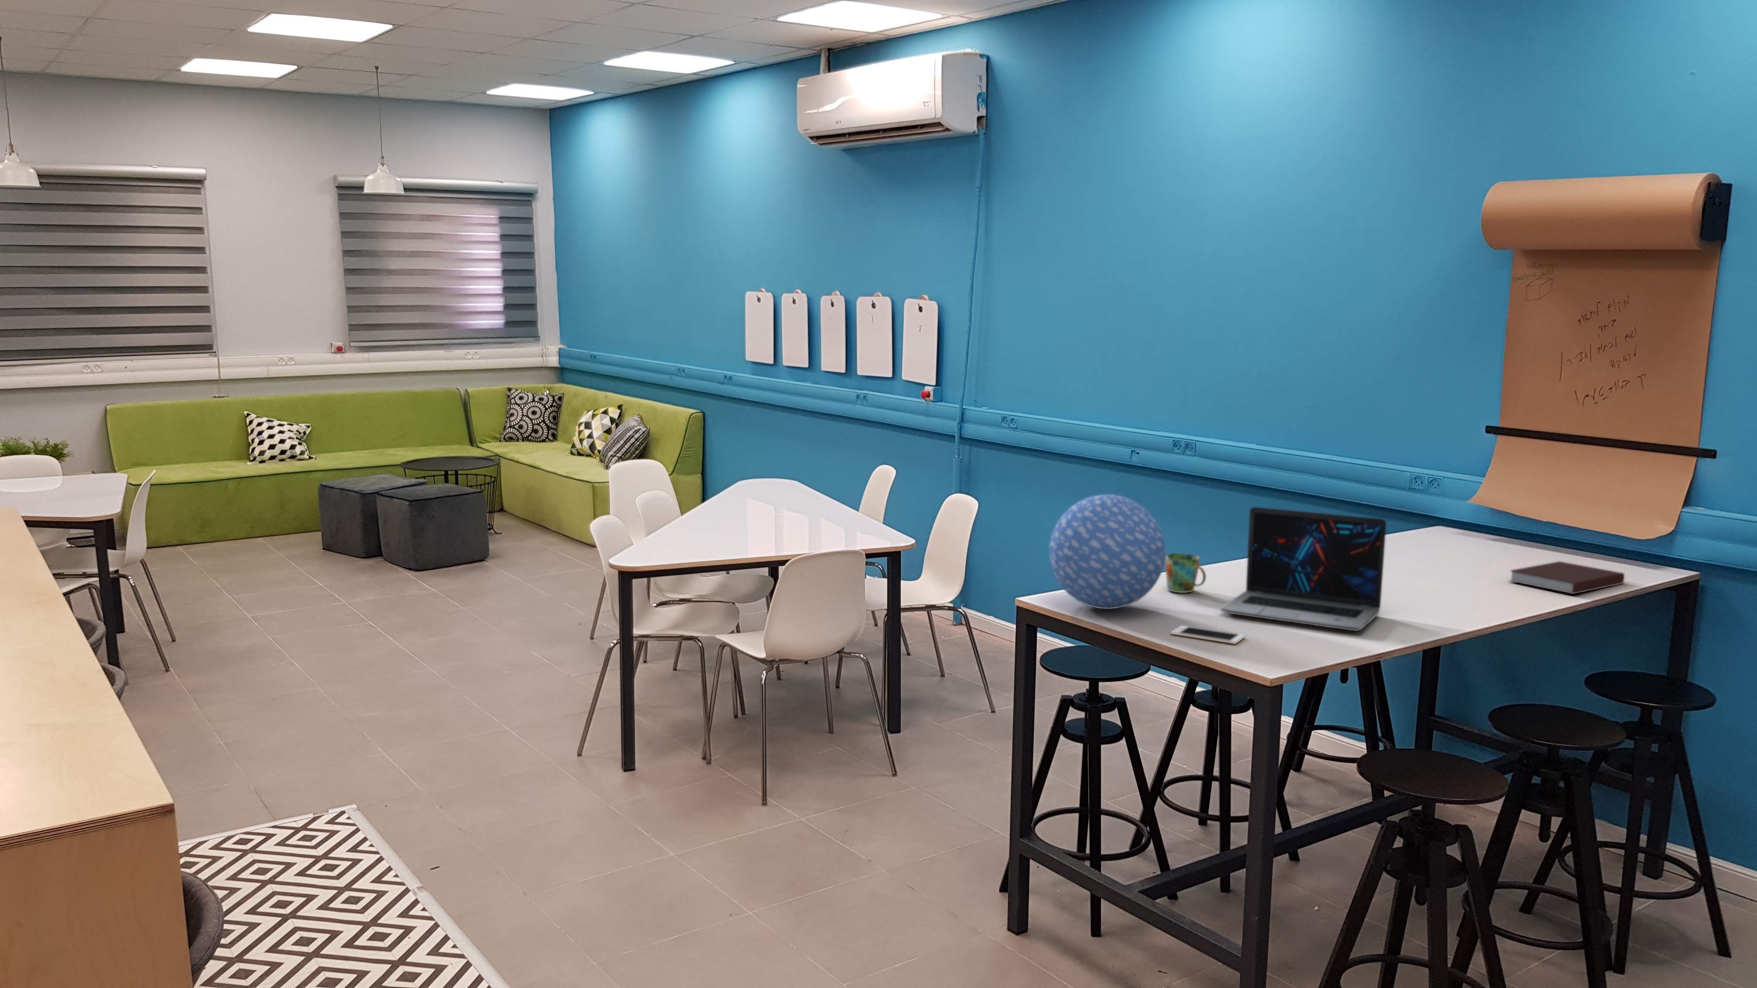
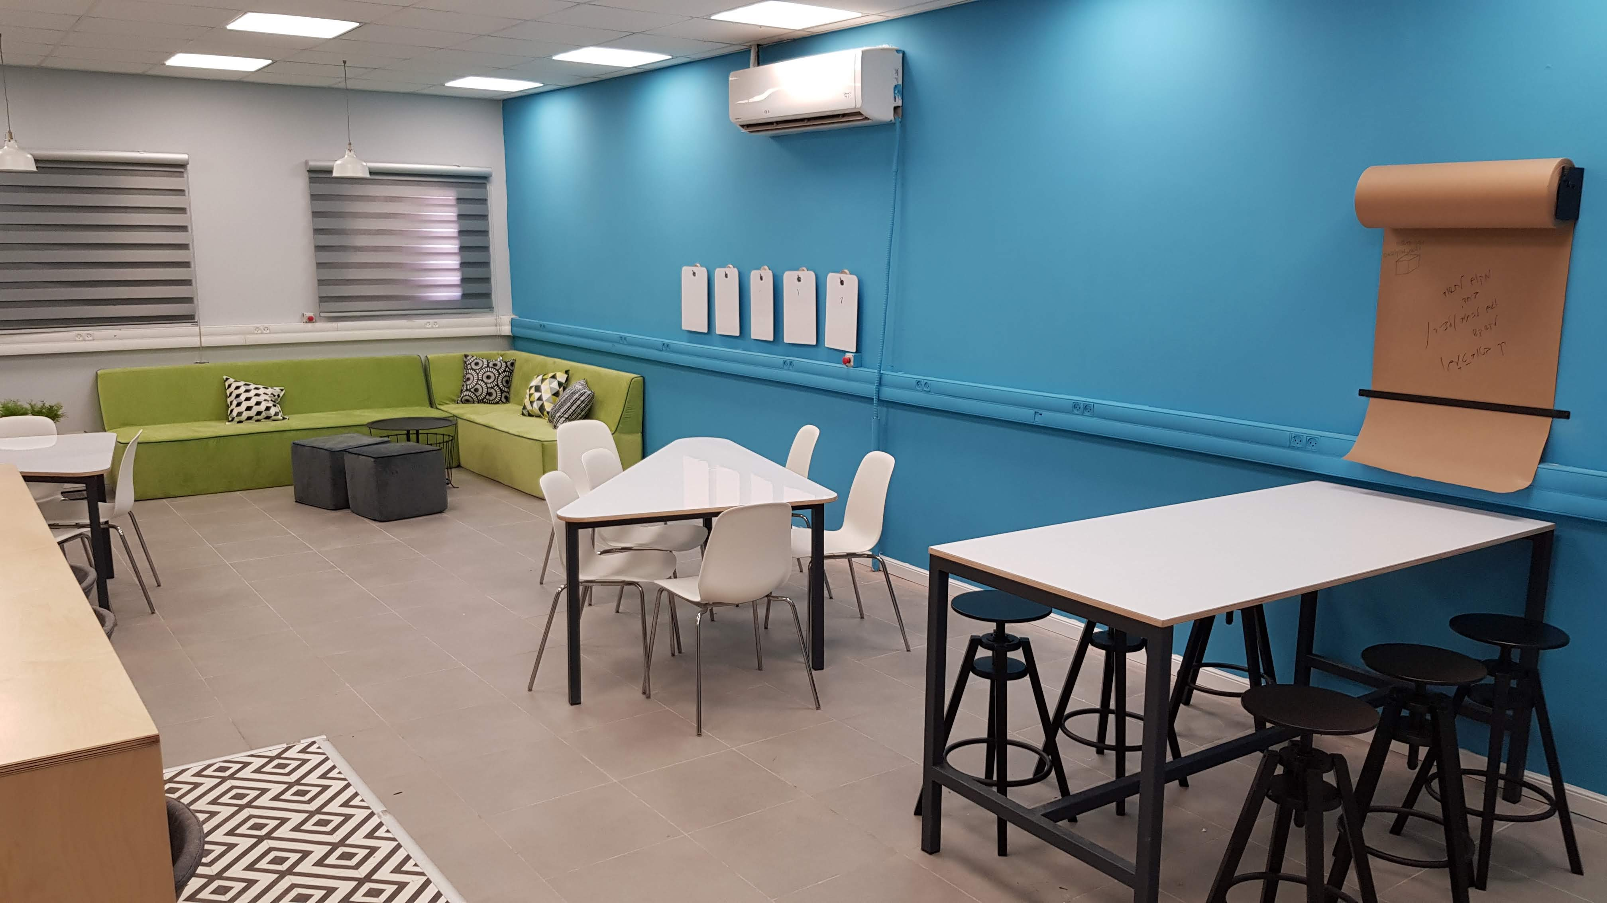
- decorative ball [1049,495,1166,609]
- cell phone [1171,625,1245,644]
- laptop [1220,507,1387,631]
- mug [1166,553,1207,594]
- notebook [1508,561,1625,595]
